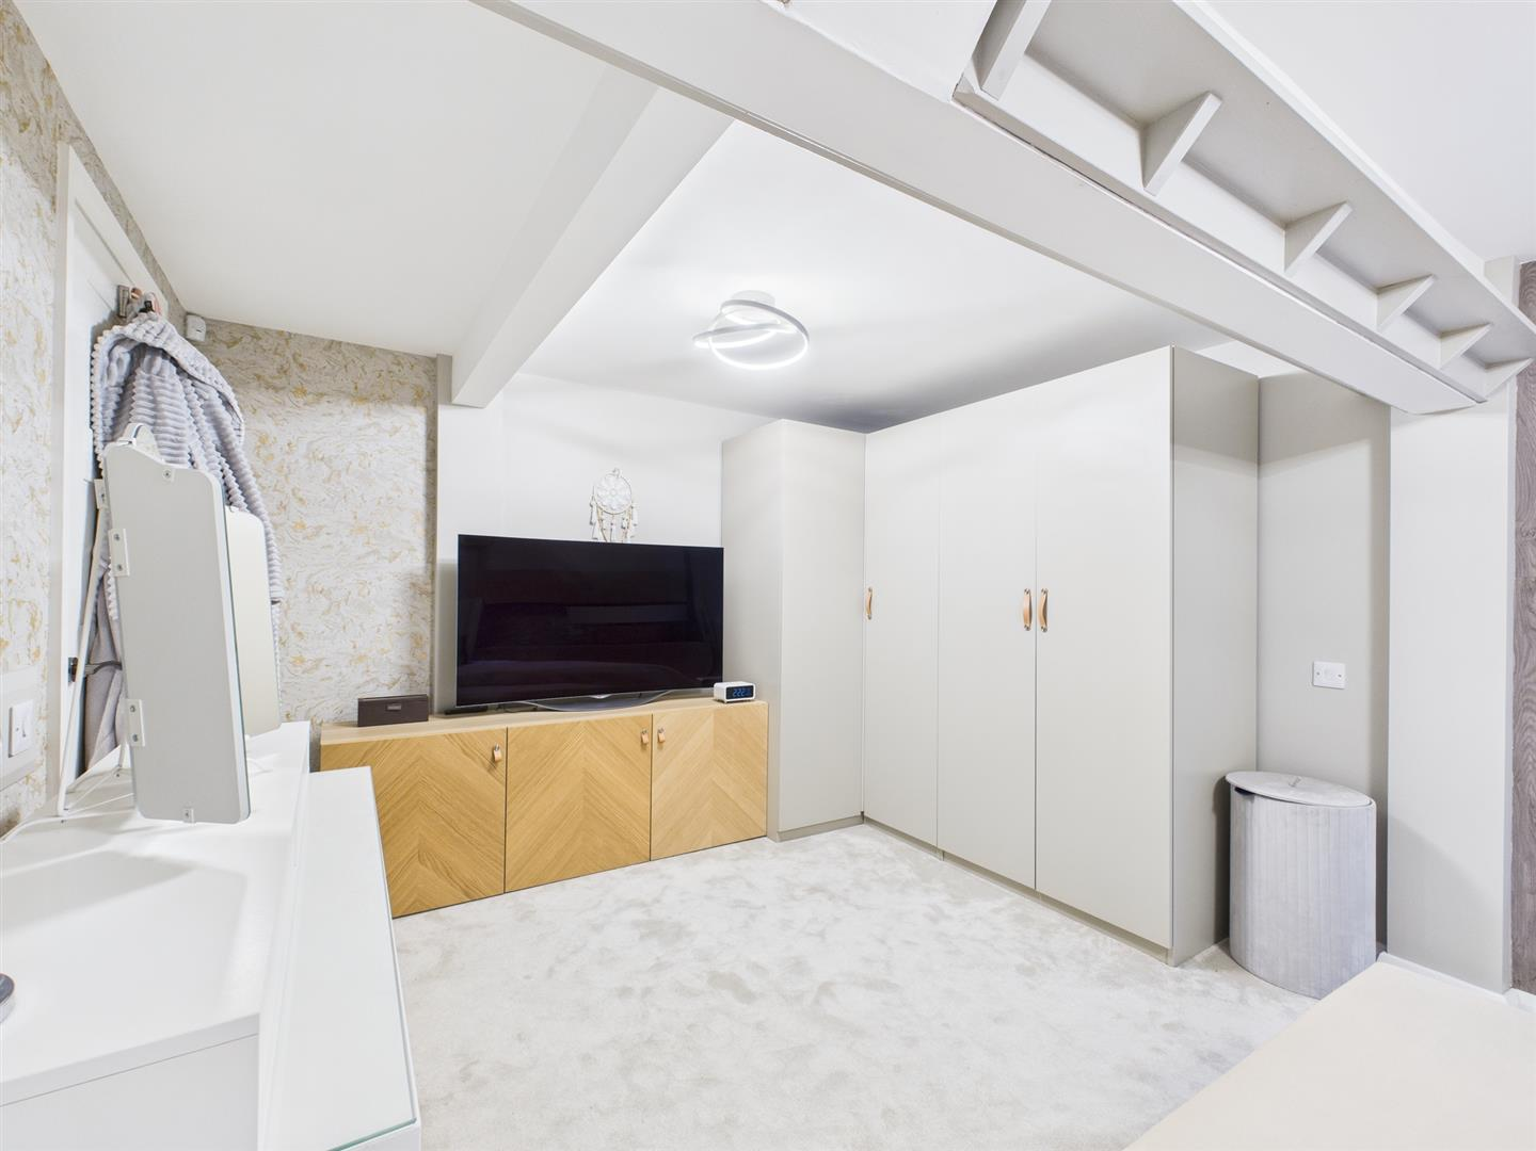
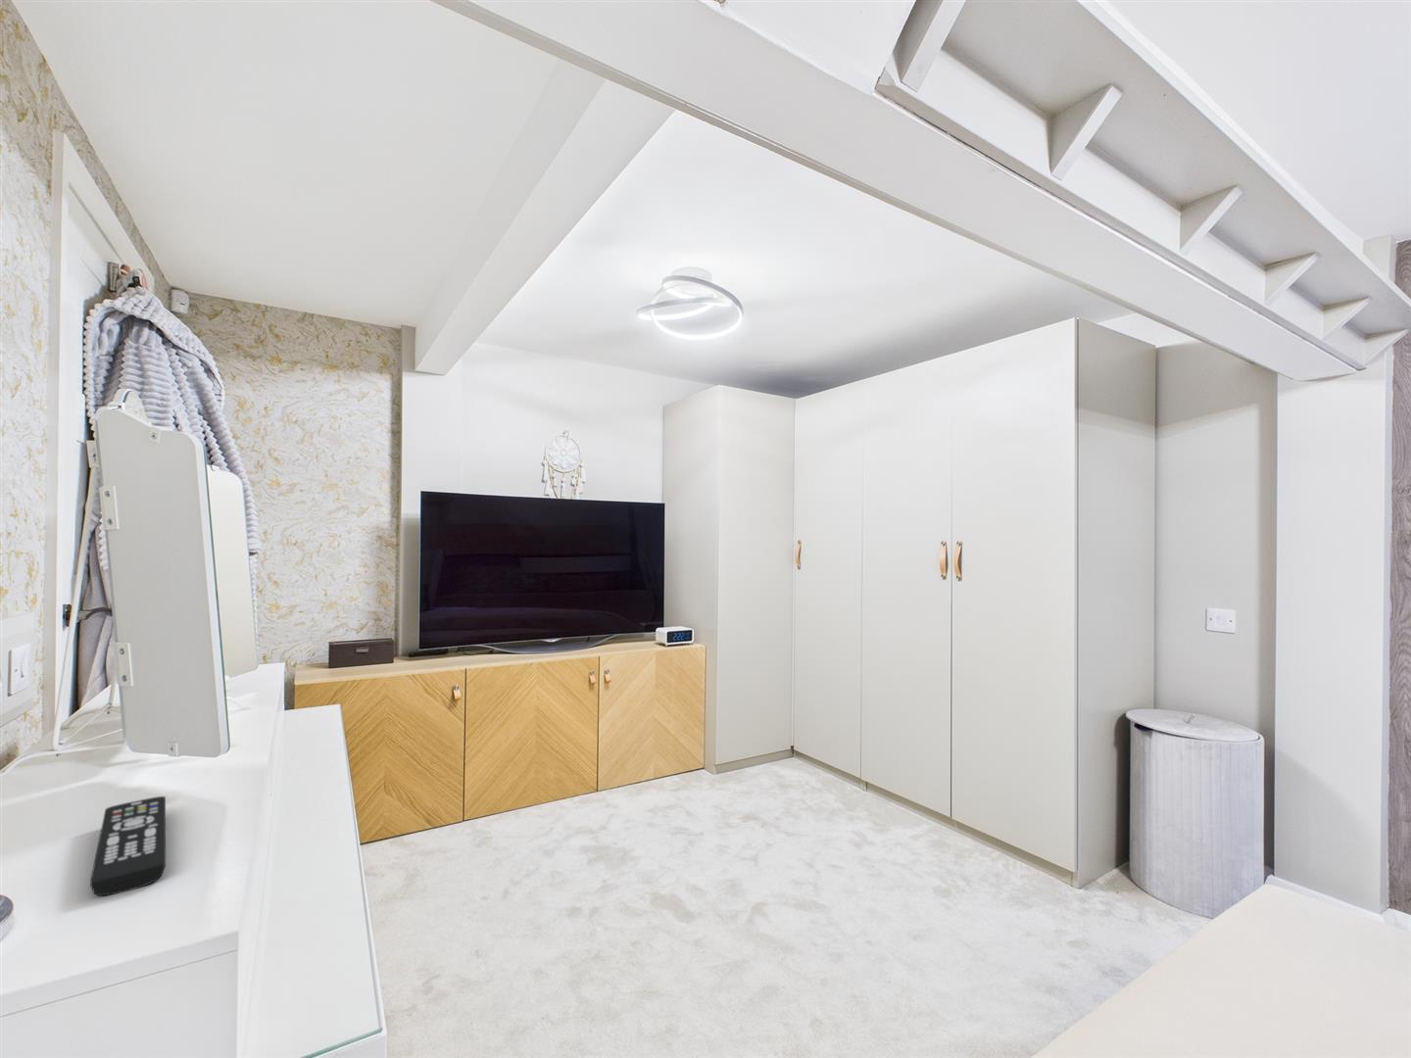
+ remote control [89,796,167,897]
